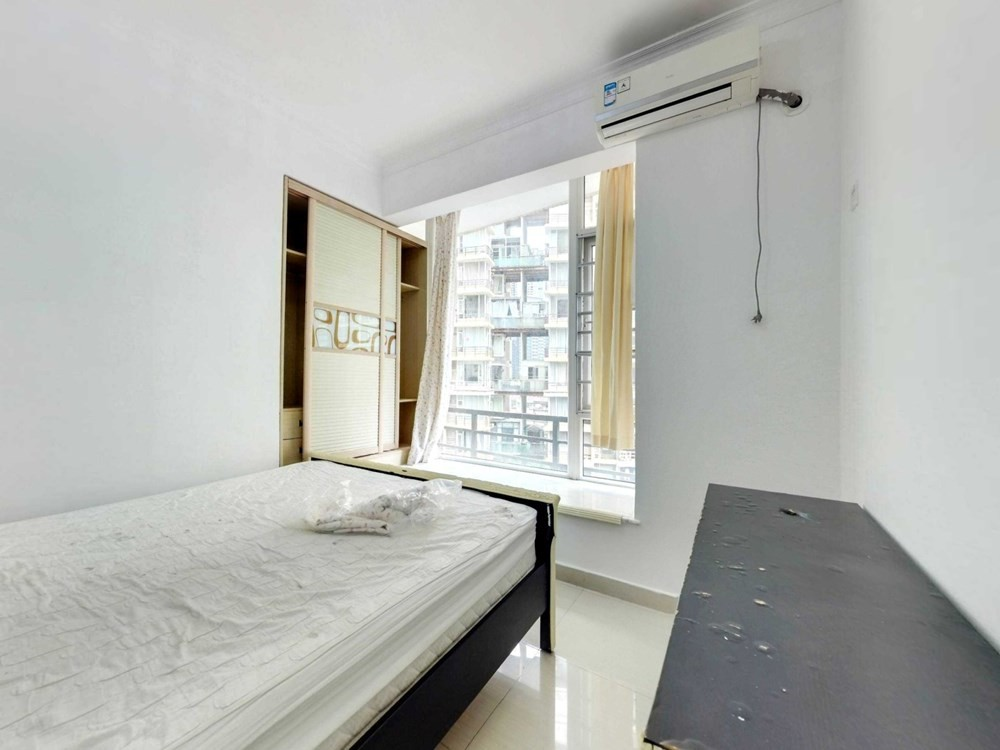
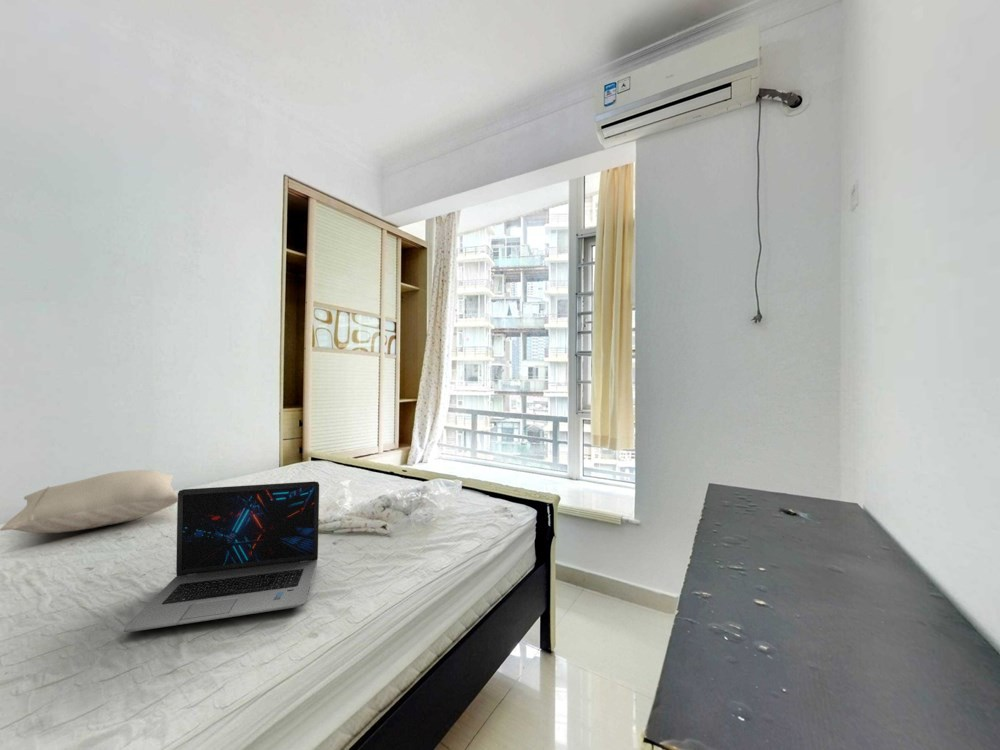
+ pillow [0,469,178,534]
+ laptop [123,480,320,633]
